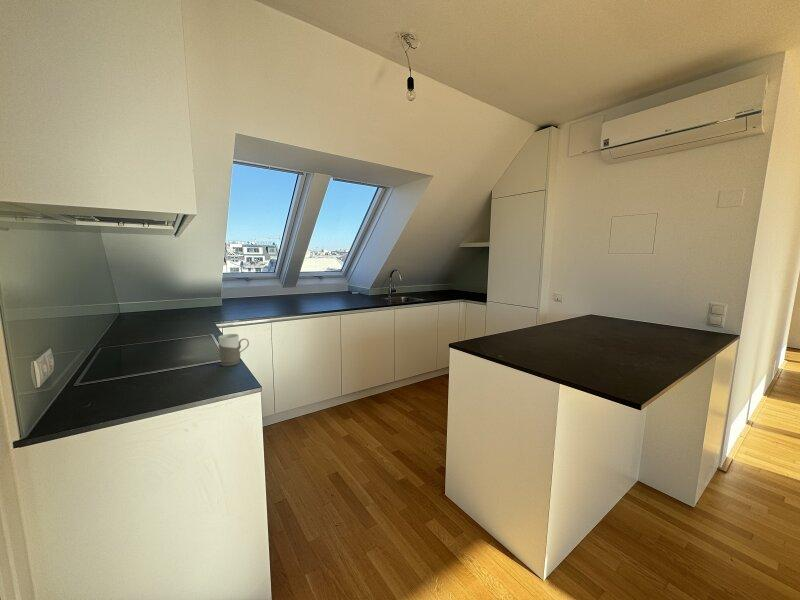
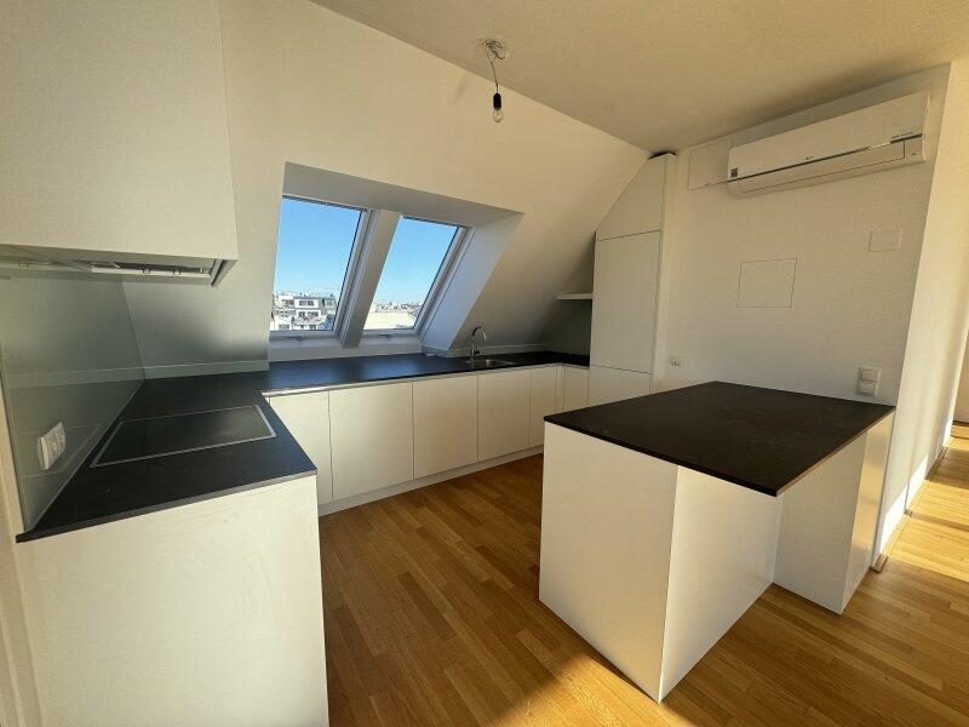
- mug [217,333,250,367]
